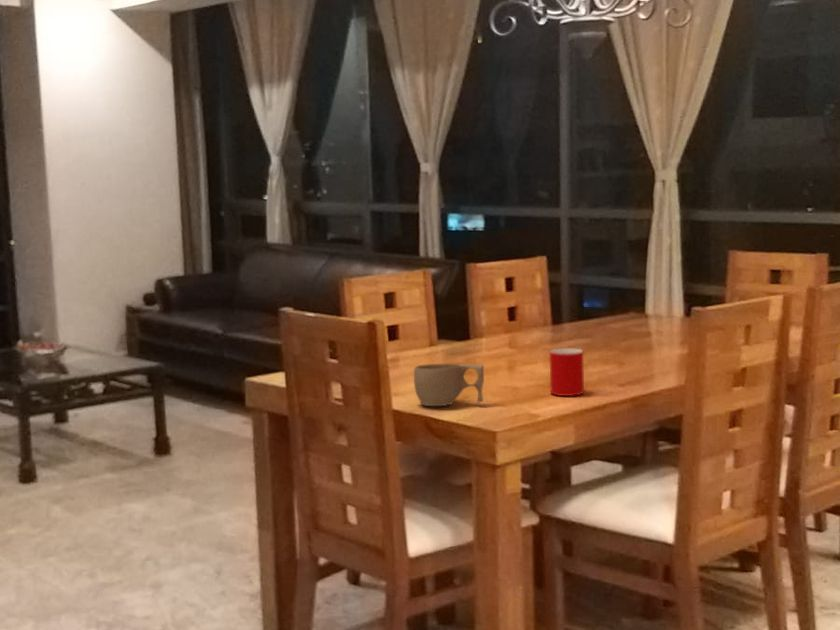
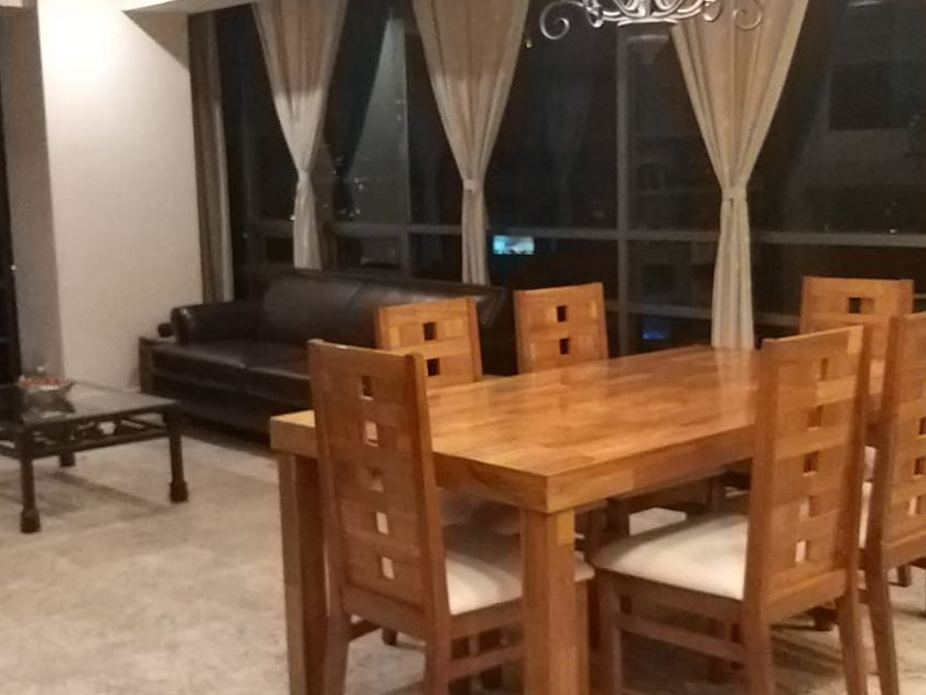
- cup [413,363,485,407]
- cup [549,347,585,397]
